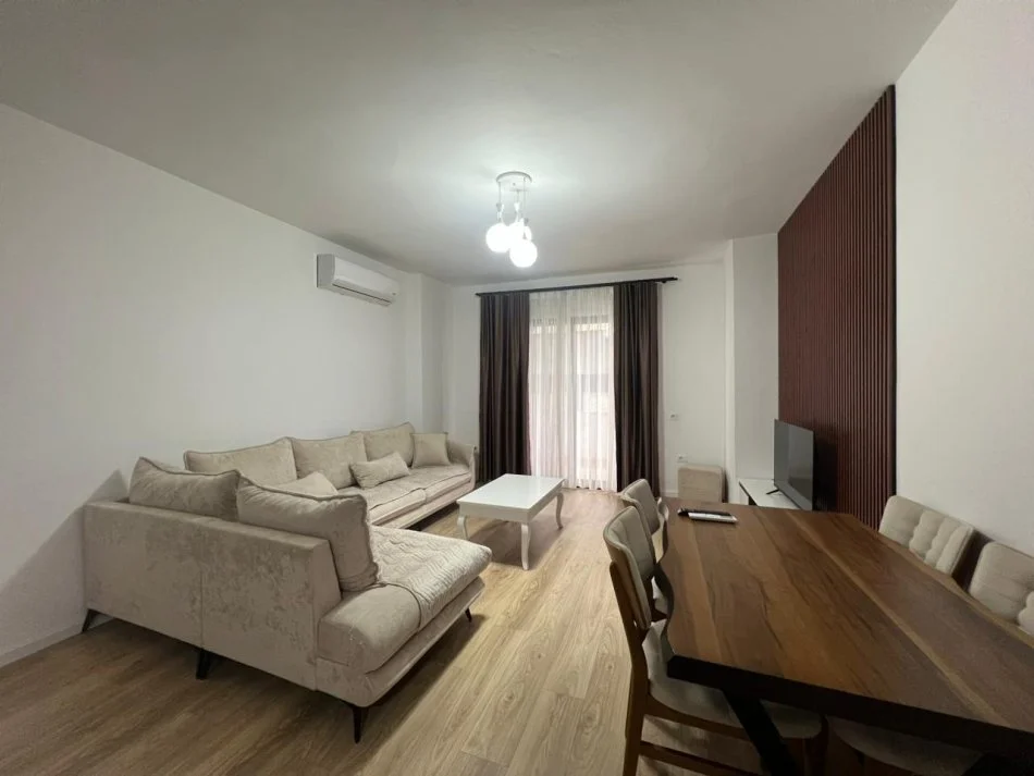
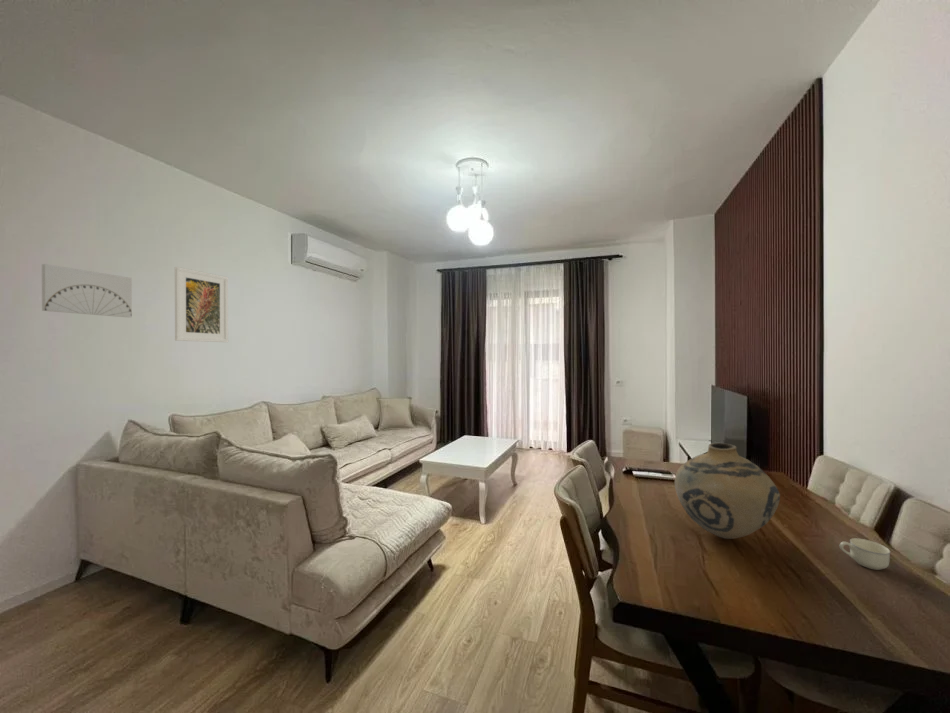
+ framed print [174,266,229,343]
+ vase [674,442,781,540]
+ wall art [41,263,133,318]
+ cup [839,537,891,571]
